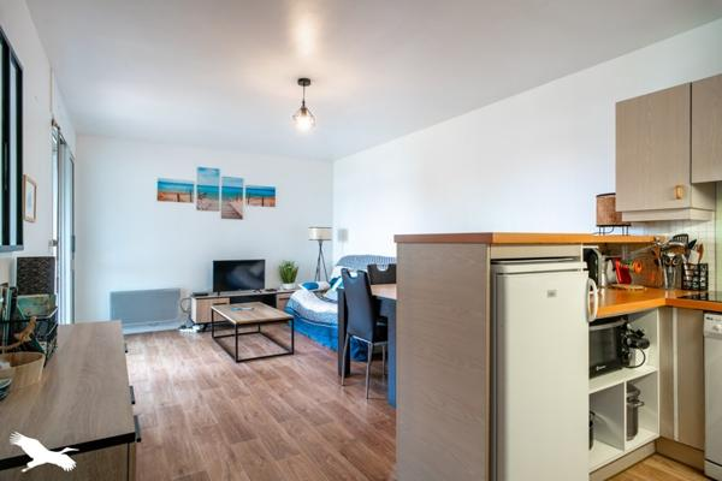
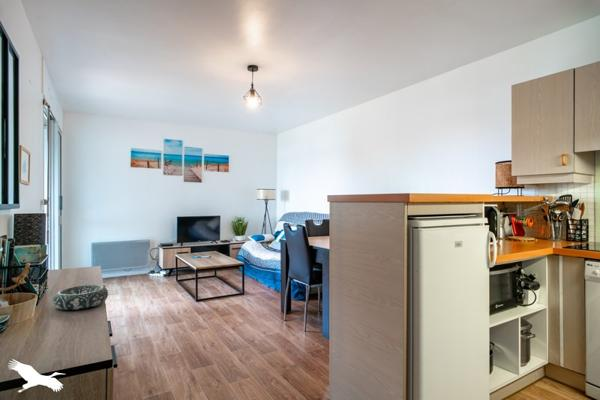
+ decorative bowl [52,284,109,311]
